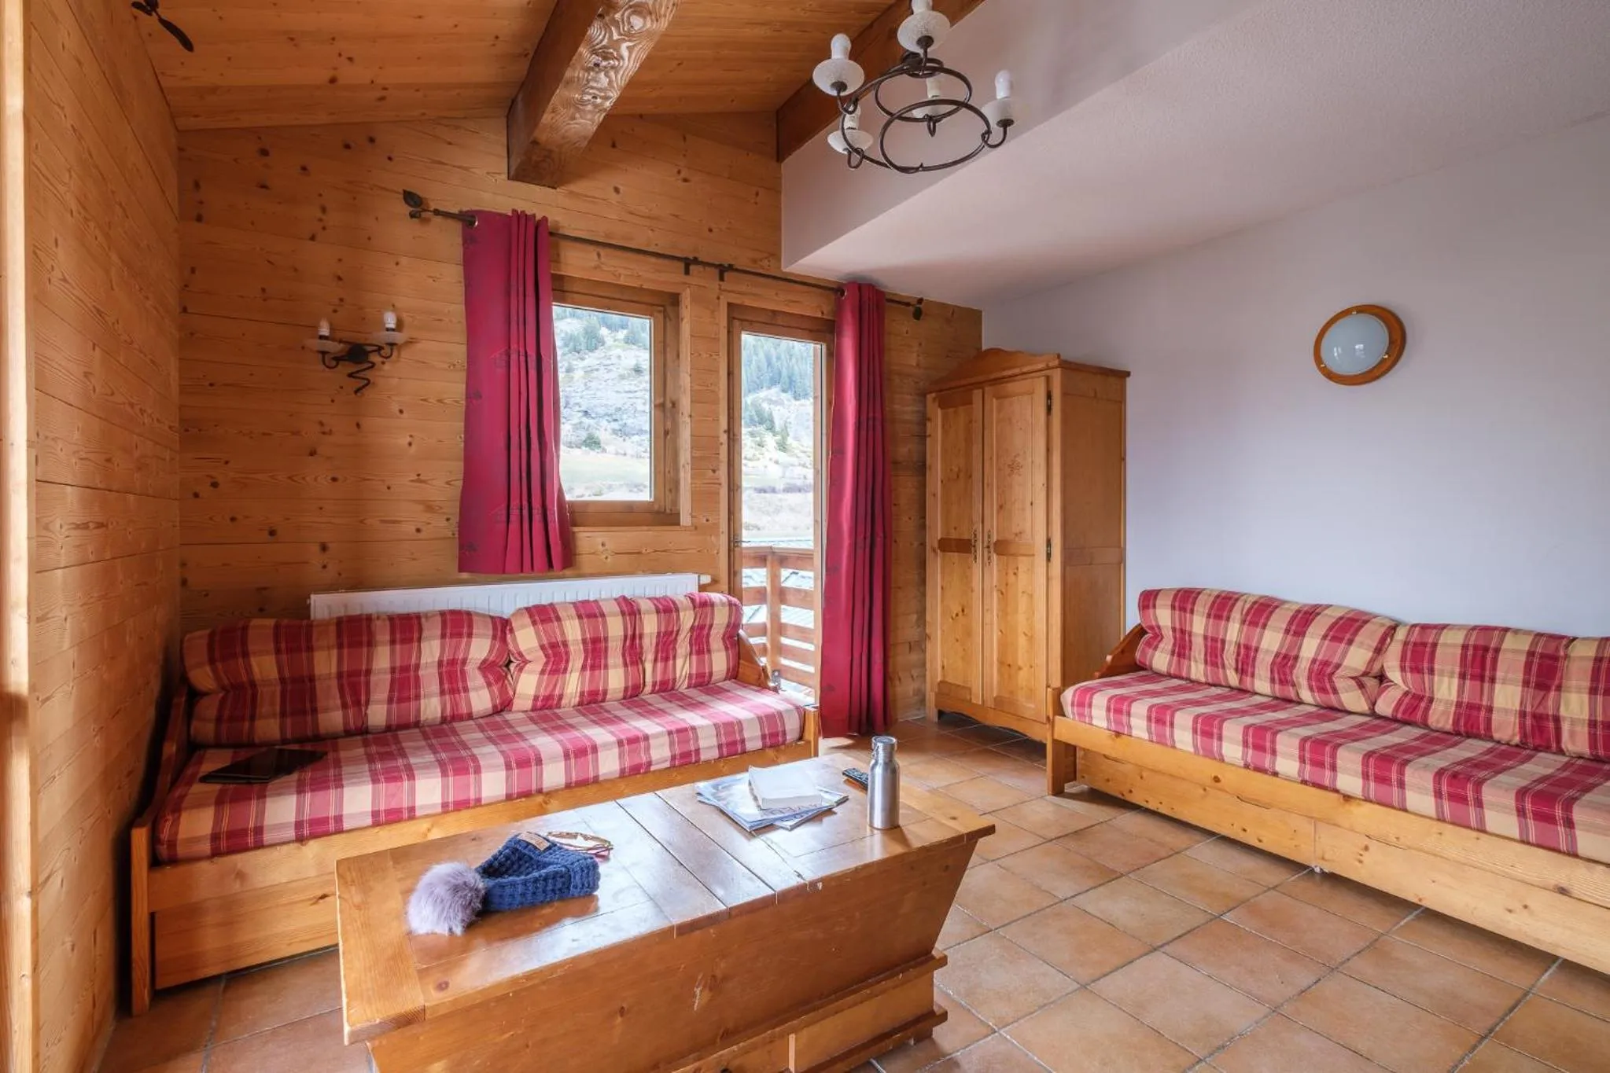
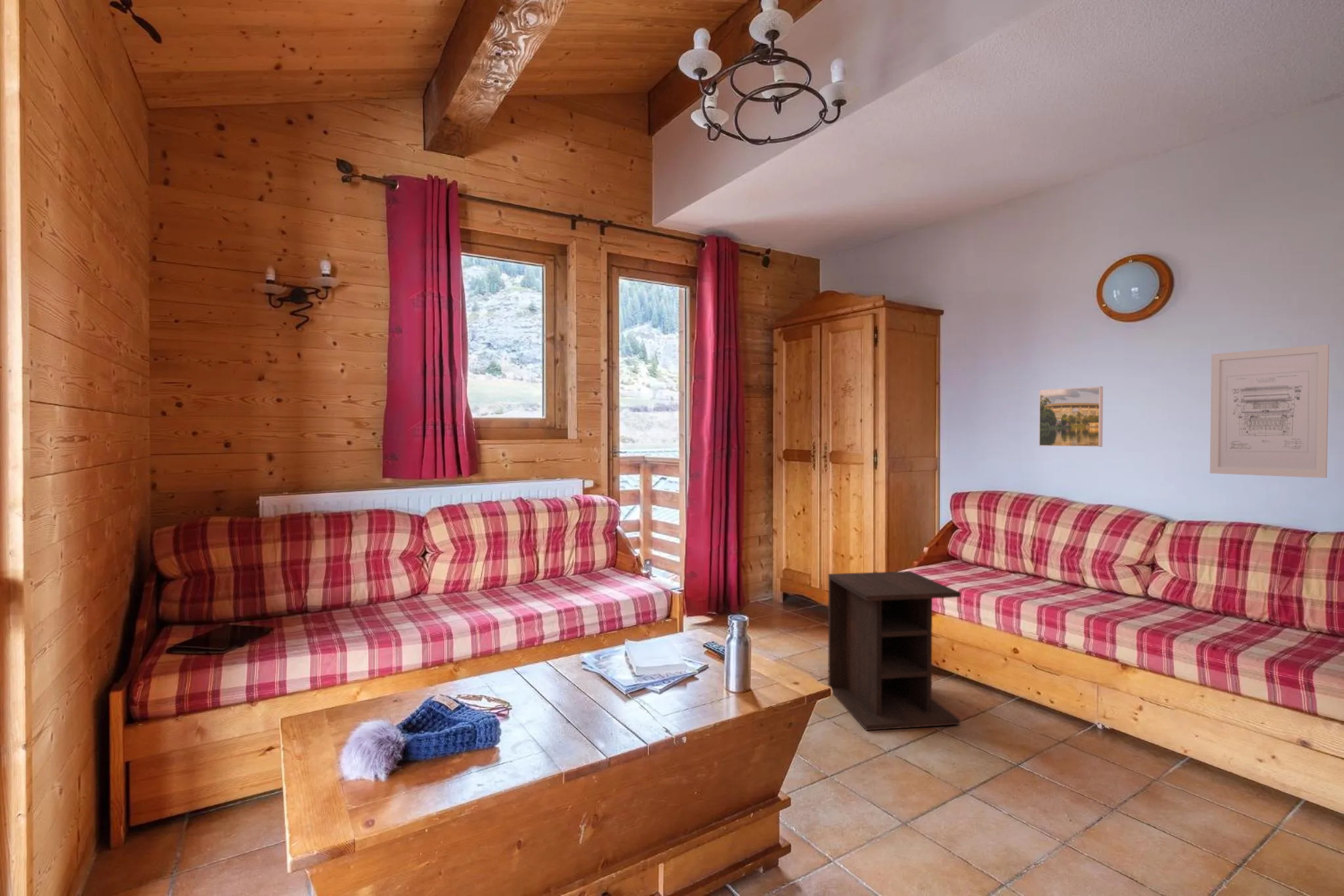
+ wall art [1209,344,1330,479]
+ nightstand [827,570,961,731]
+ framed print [1038,386,1104,448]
